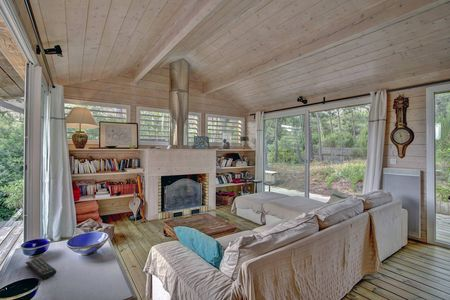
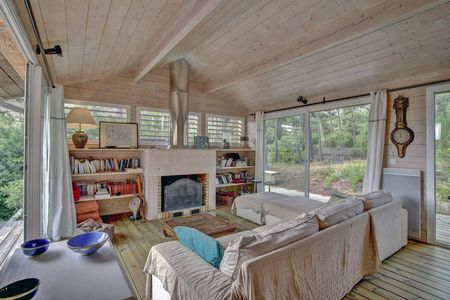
- remote control [25,257,57,280]
